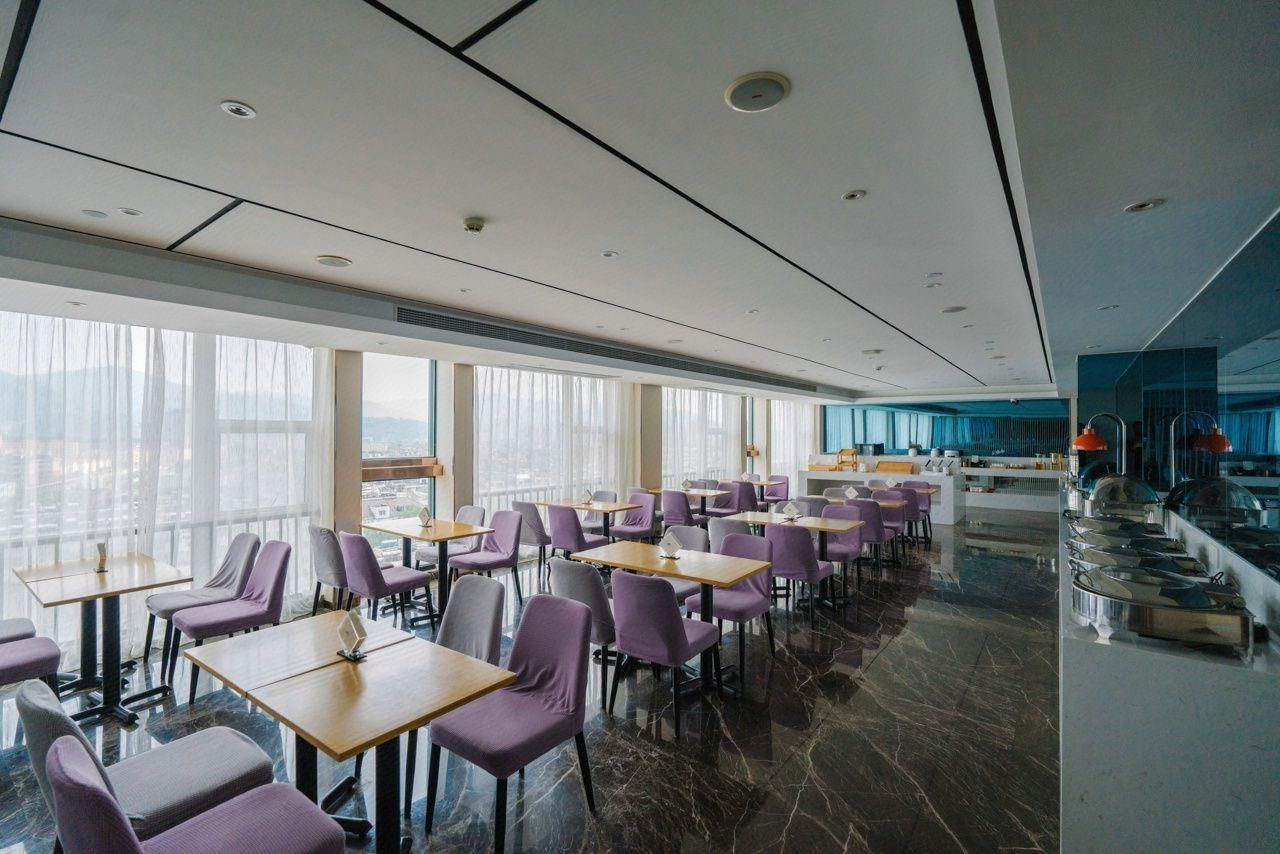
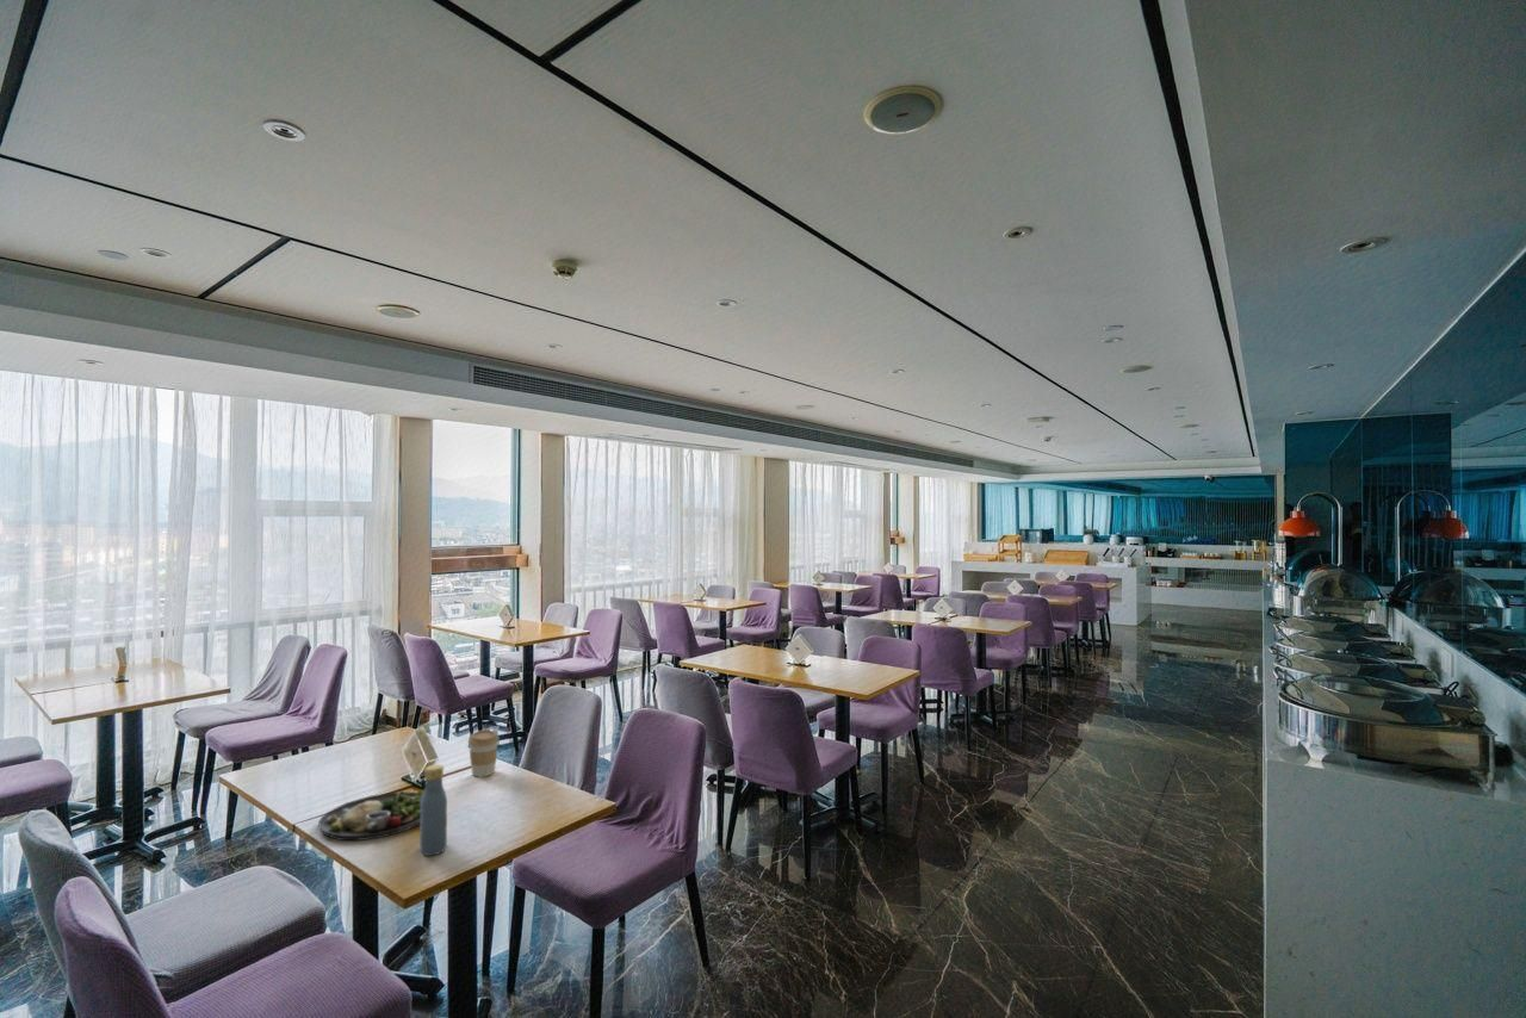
+ vodka [418,763,448,857]
+ coffee cup [467,728,500,778]
+ dinner plate [318,789,423,842]
